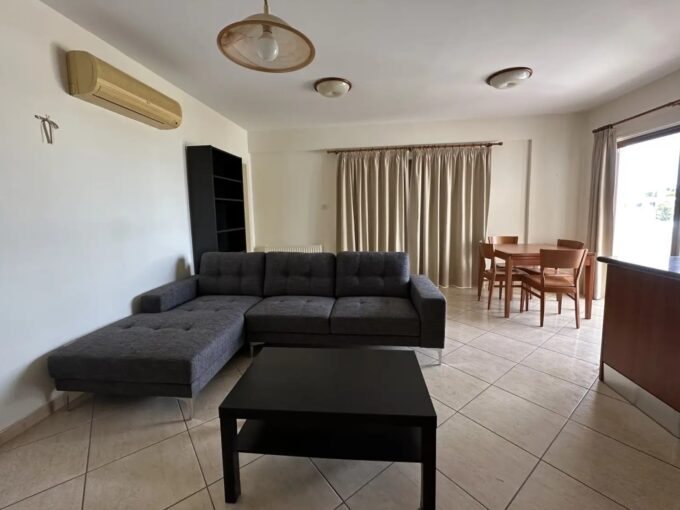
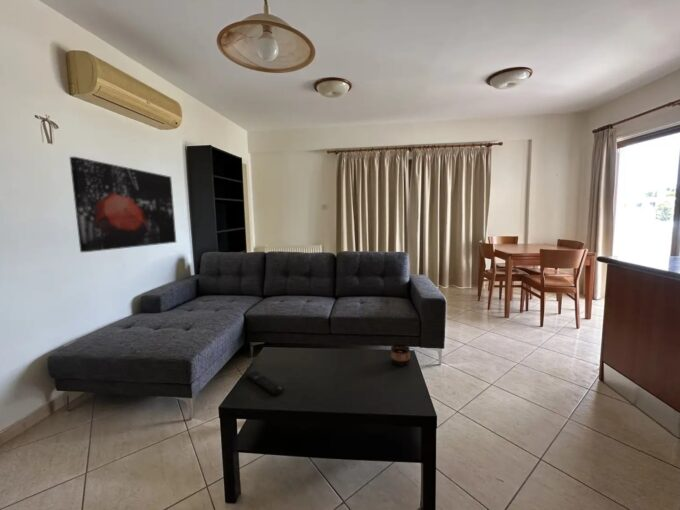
+ remote control [245,370,285,396]
+ cup [390,343,411,367]
+ wall art [69,156,177,253]
